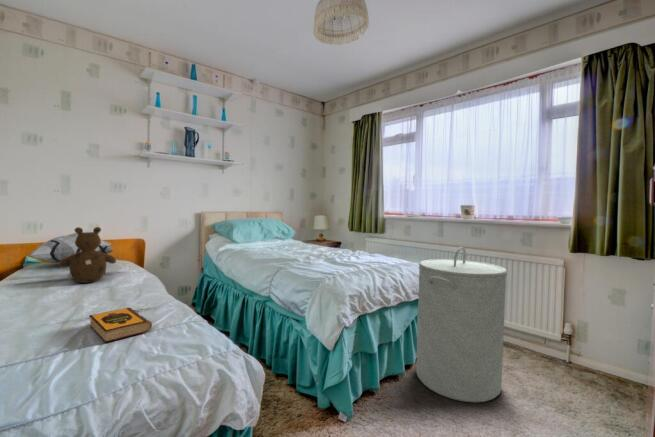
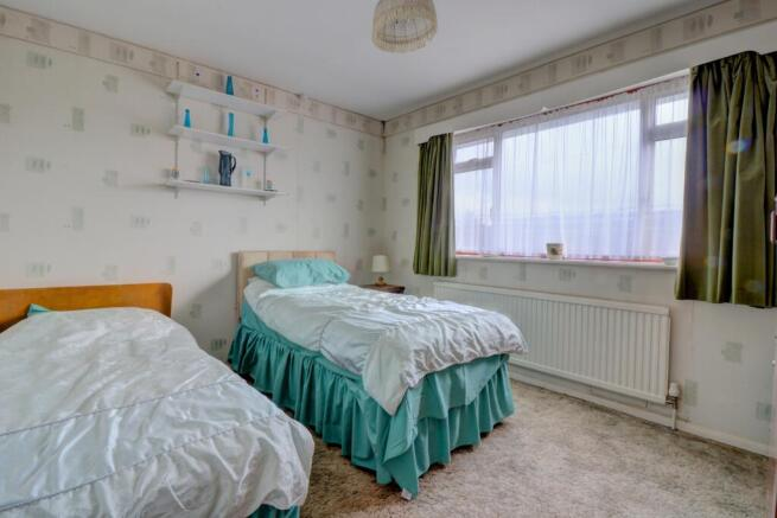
- decorative pillow [27,232,116,264]
- hardback book [88,307,153,343]
- laundry hamper [415,246,508,404]
- teddy bear [57,226,117,284]
